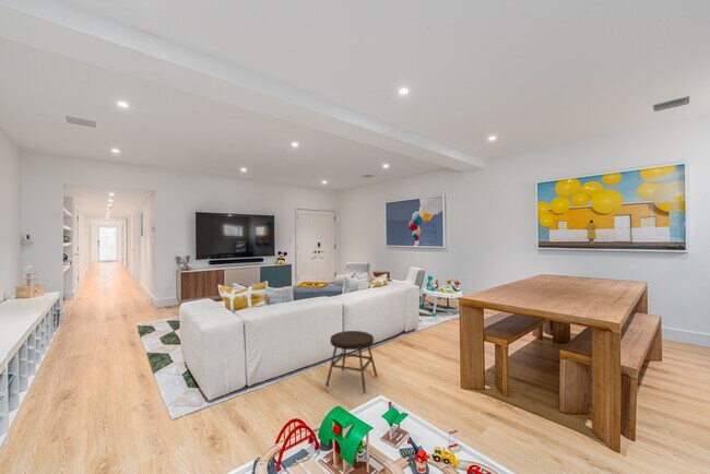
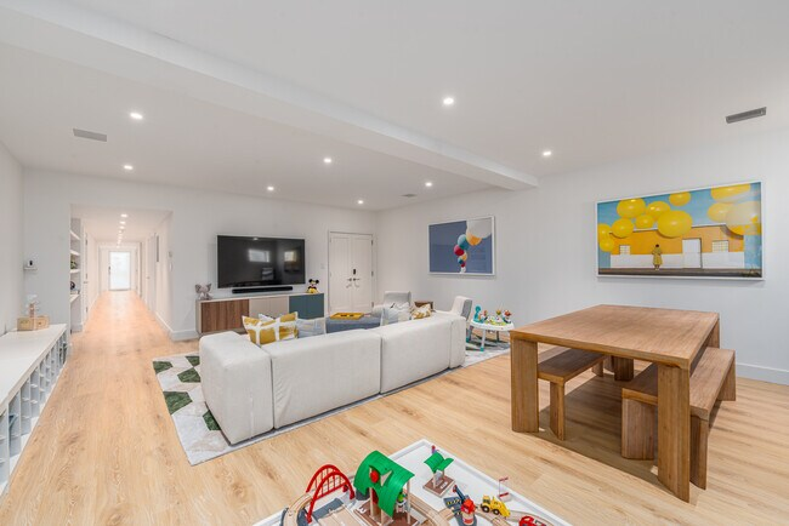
- stool [324,330,378,394]
